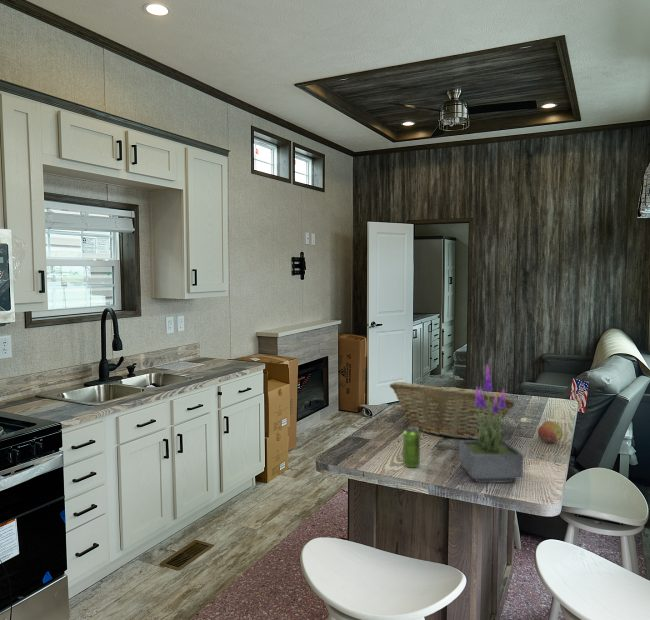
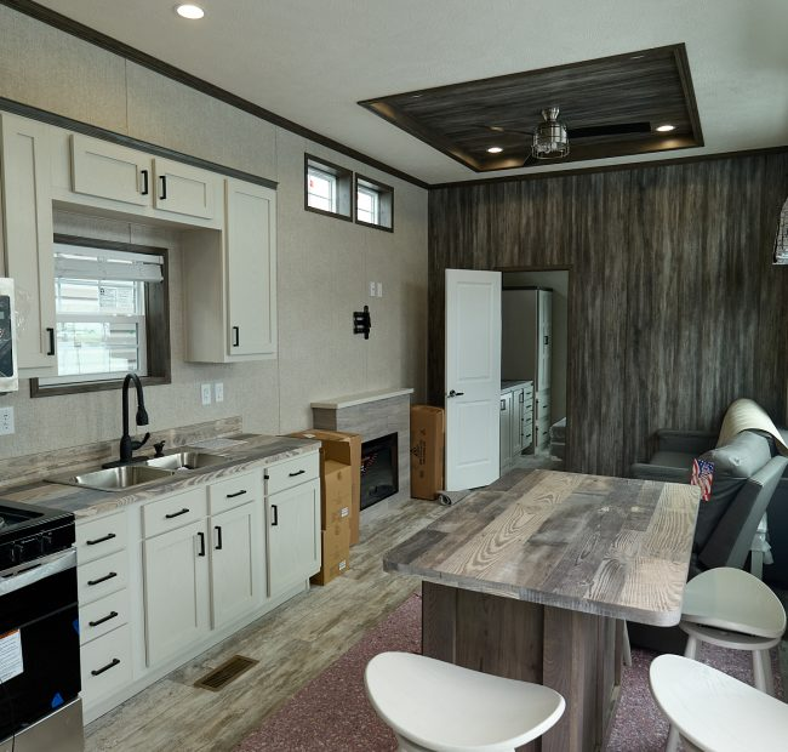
- fruit basket [389,381,516,440]
- potted plant [458,363,524,484]
- beverage can [402,426,421,469]
- fruit [537,420,564,444]
